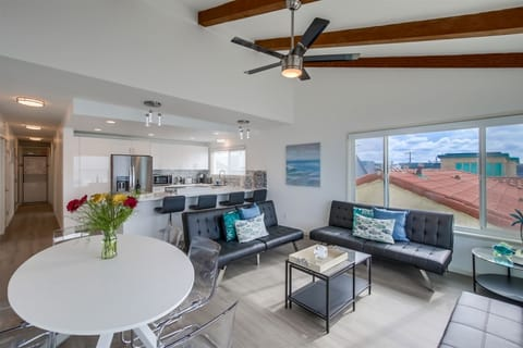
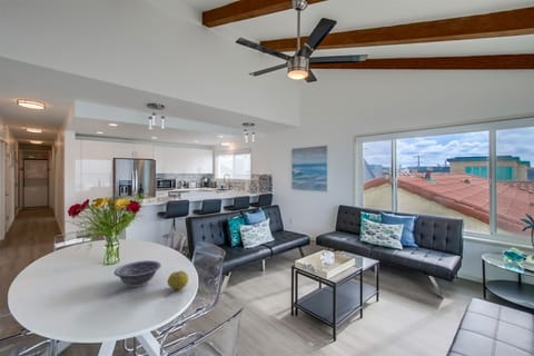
+ decorative bowl [113,259,162,288]
+ fruit [167,269,189,290]
